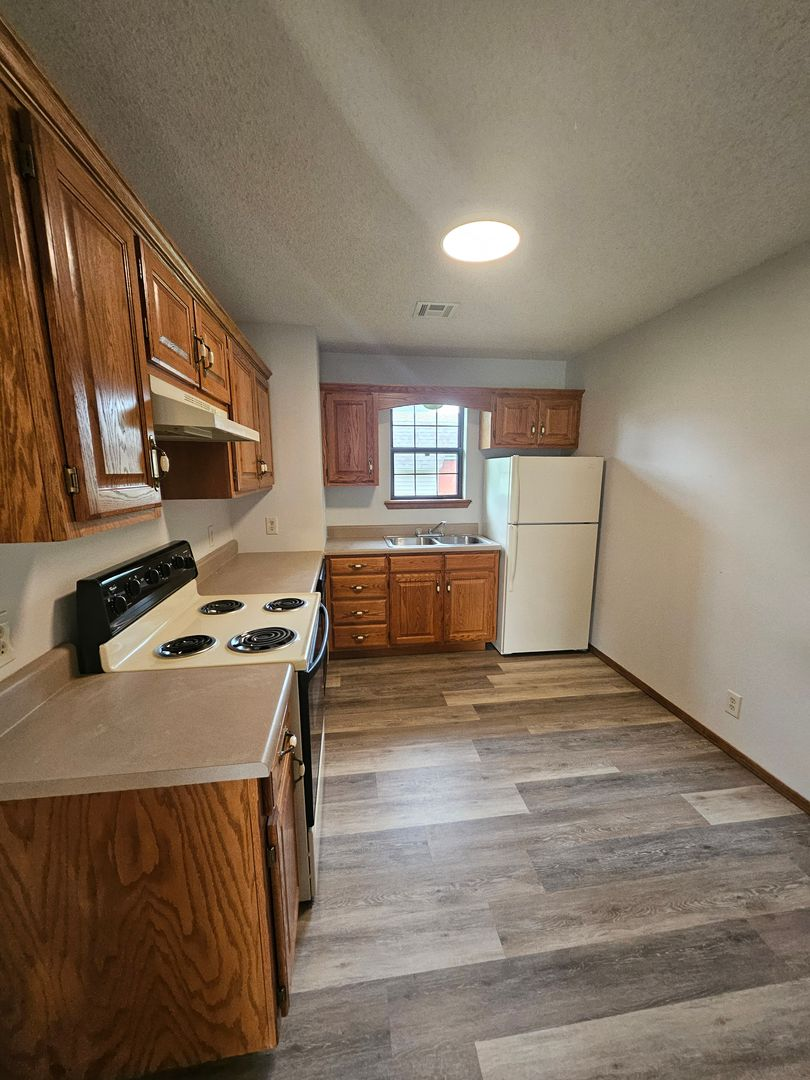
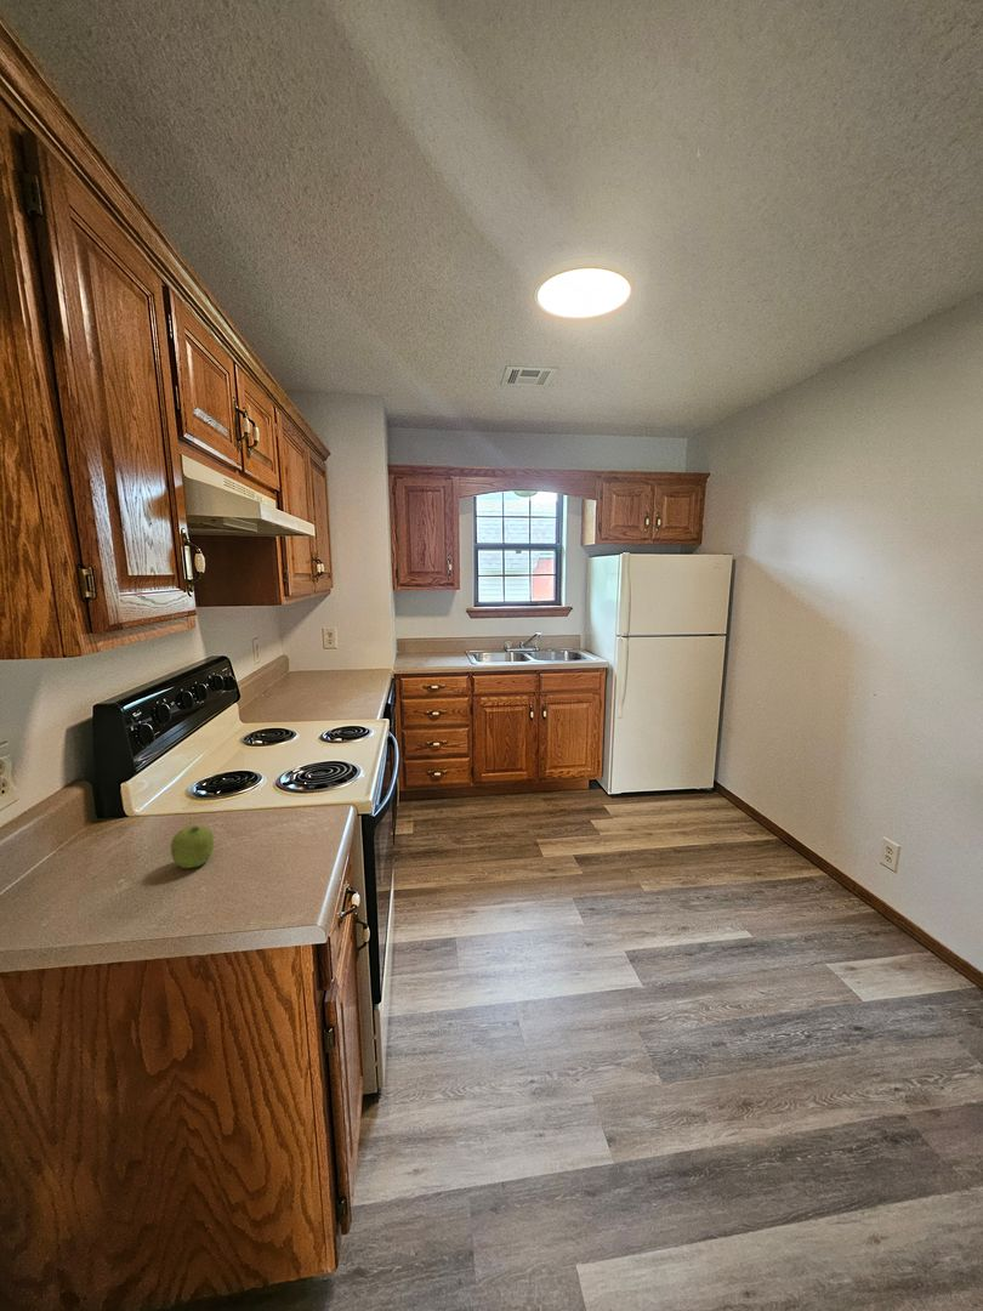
+ fruit [170,824,215,869]
